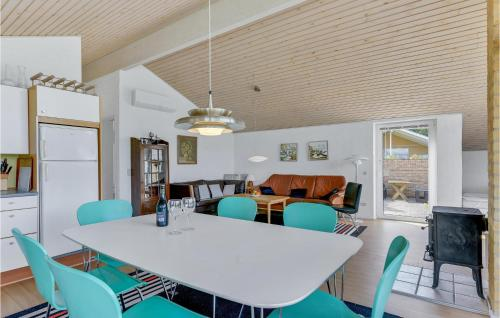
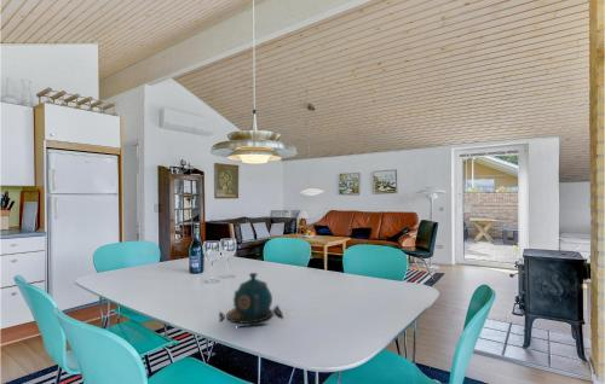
+ teapot [219,272,284,328]
